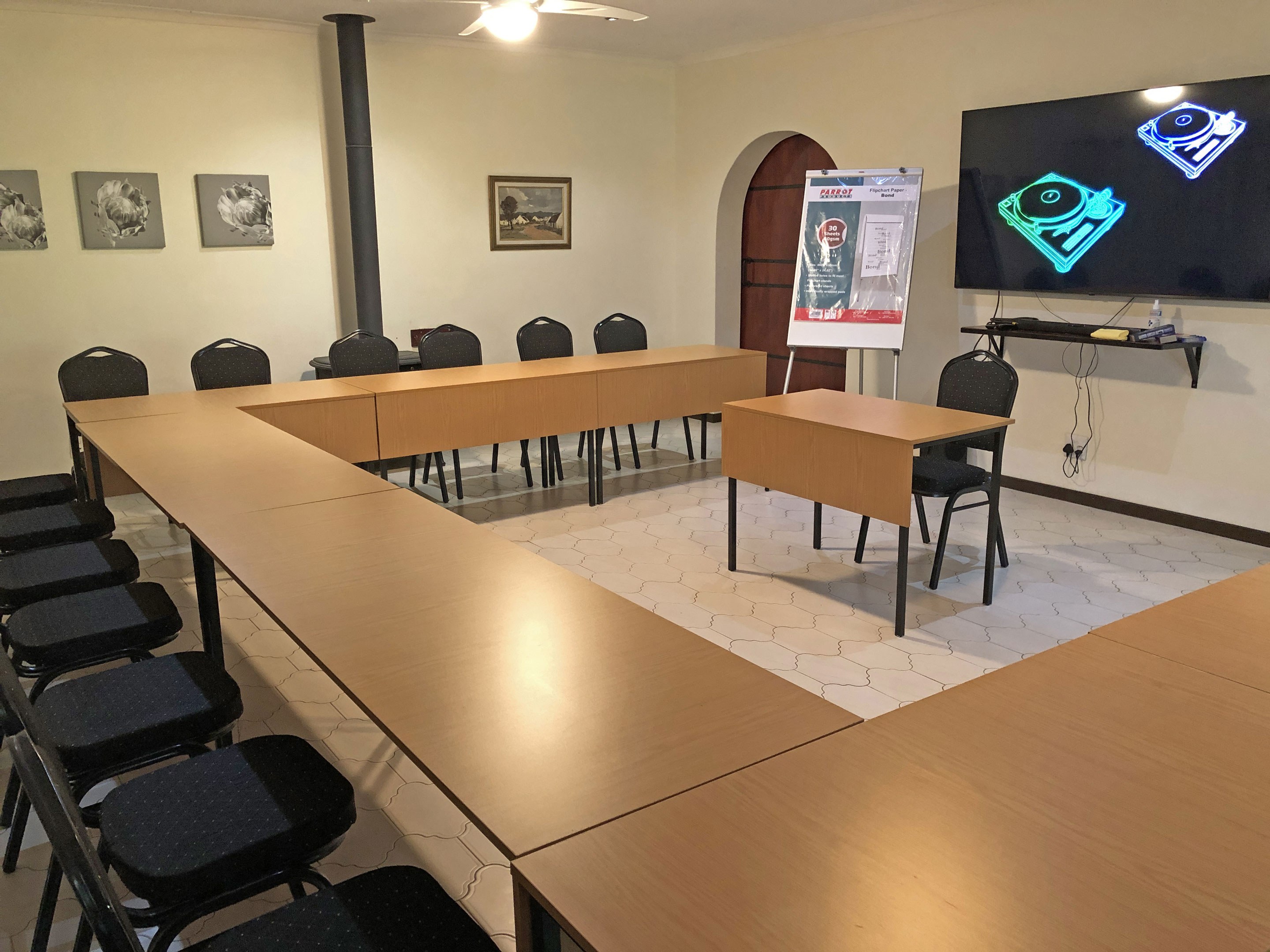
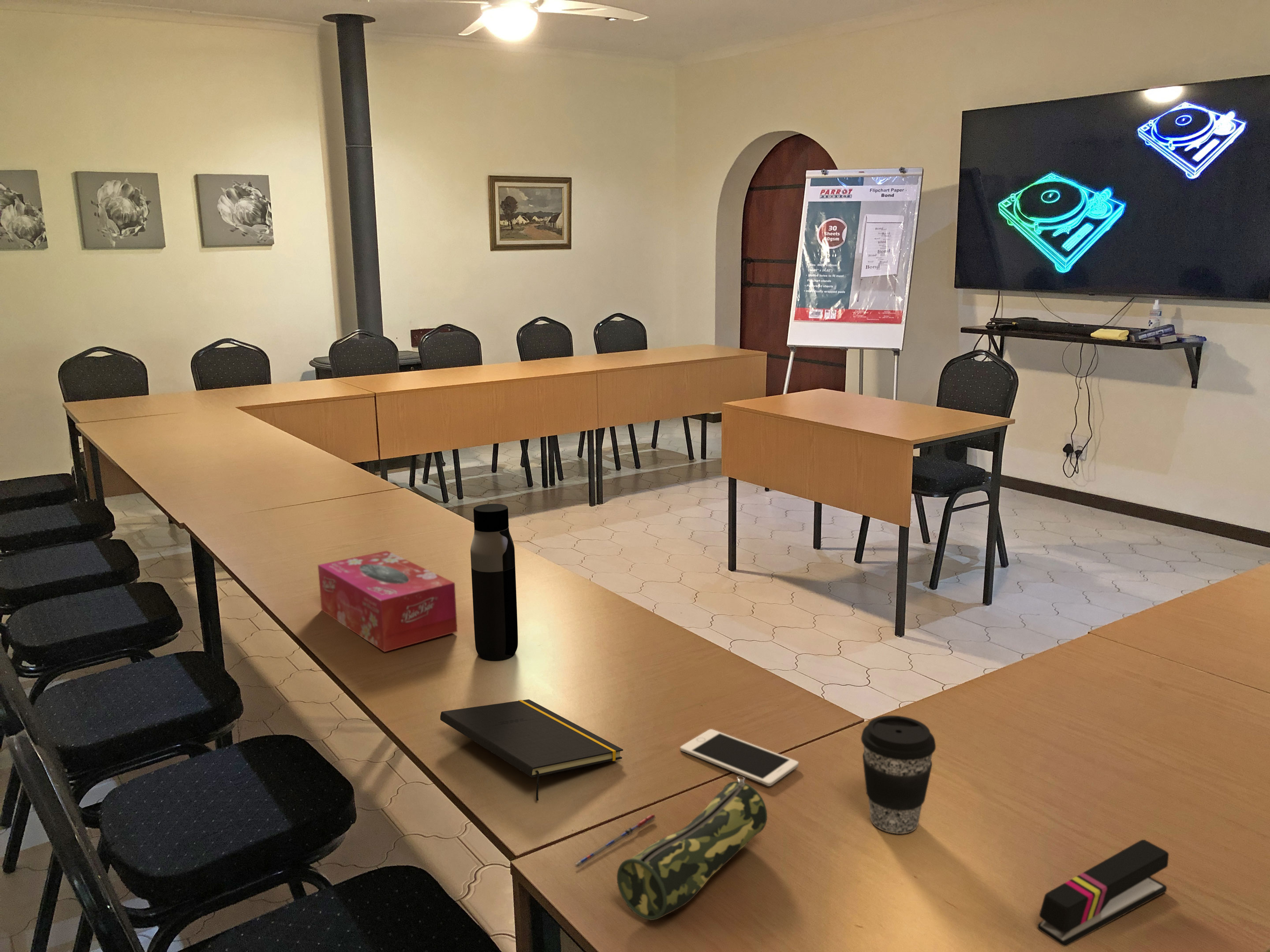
+ pencil case [616,776,768,921]
+ coffee cup [860,715,936,834]
+ cell phone [680,729,799,787]
+ notepad [440,699,624,801]
+ water bottle [470,503,518,662]
+ pen [574,813,656,868]
+ stapler [1037,839,1169,947]
+ tissue box [317,550,458,652]
